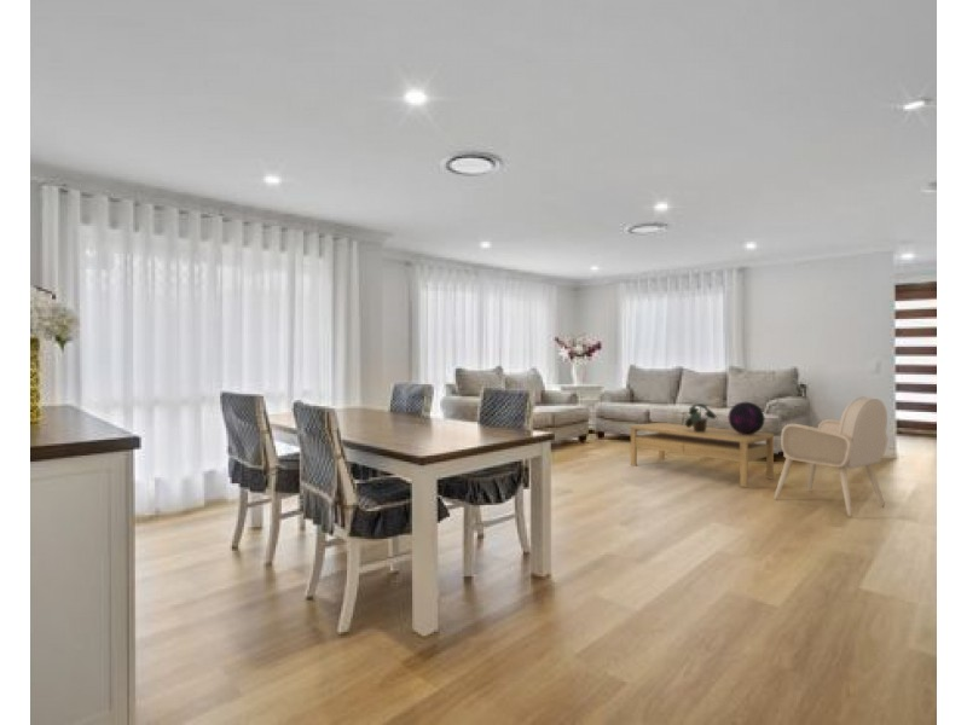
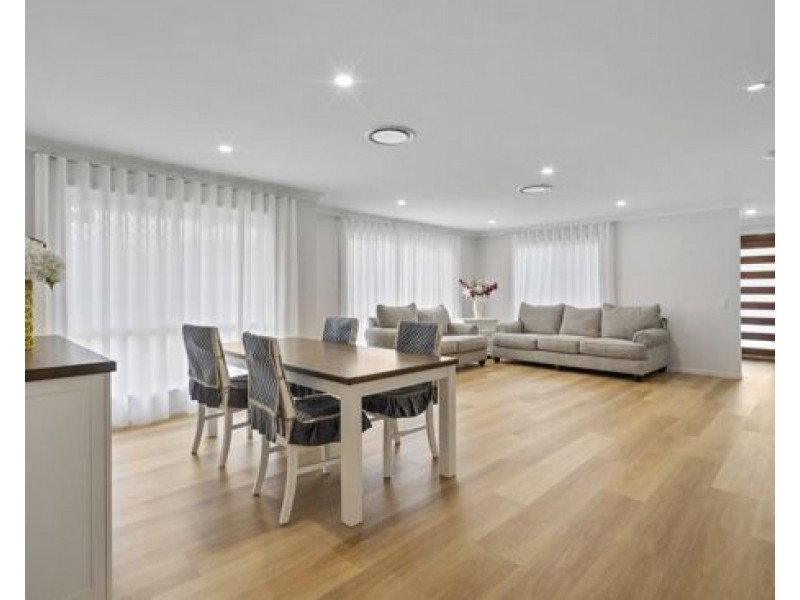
- decorative orb [728,401,766,435]
- armchair [772,396,888,518]
- coffee table [629,422,775,488]
- potted plant [679,402,719,433]
